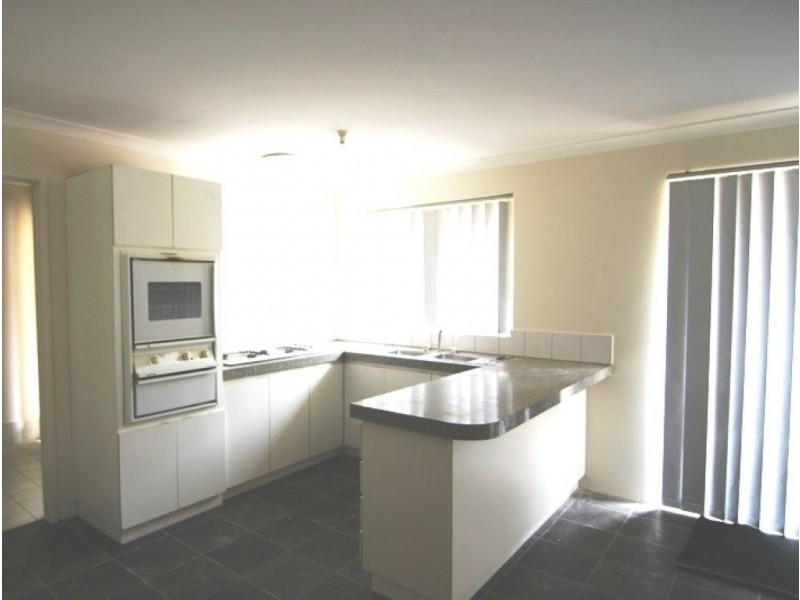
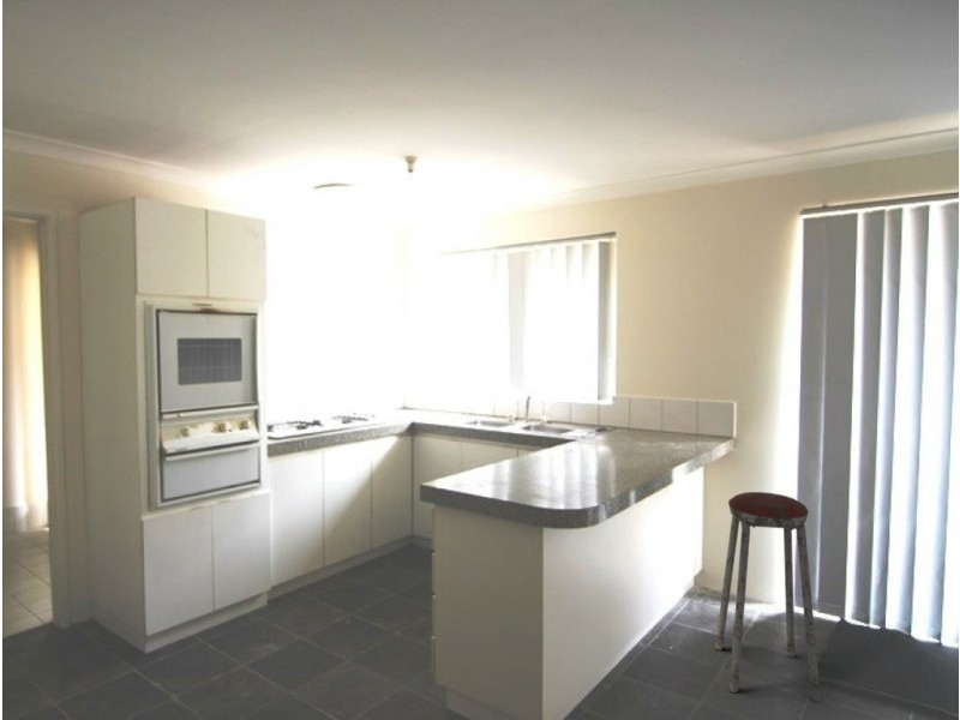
+ music stool [714,491,822,703]
